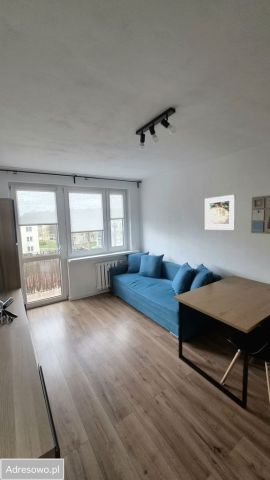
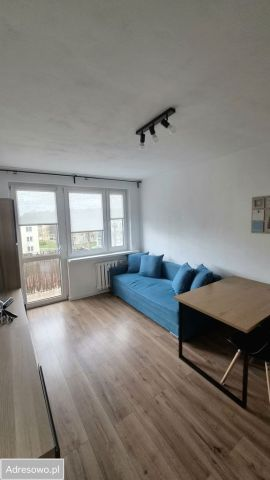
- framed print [204,193,236,231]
